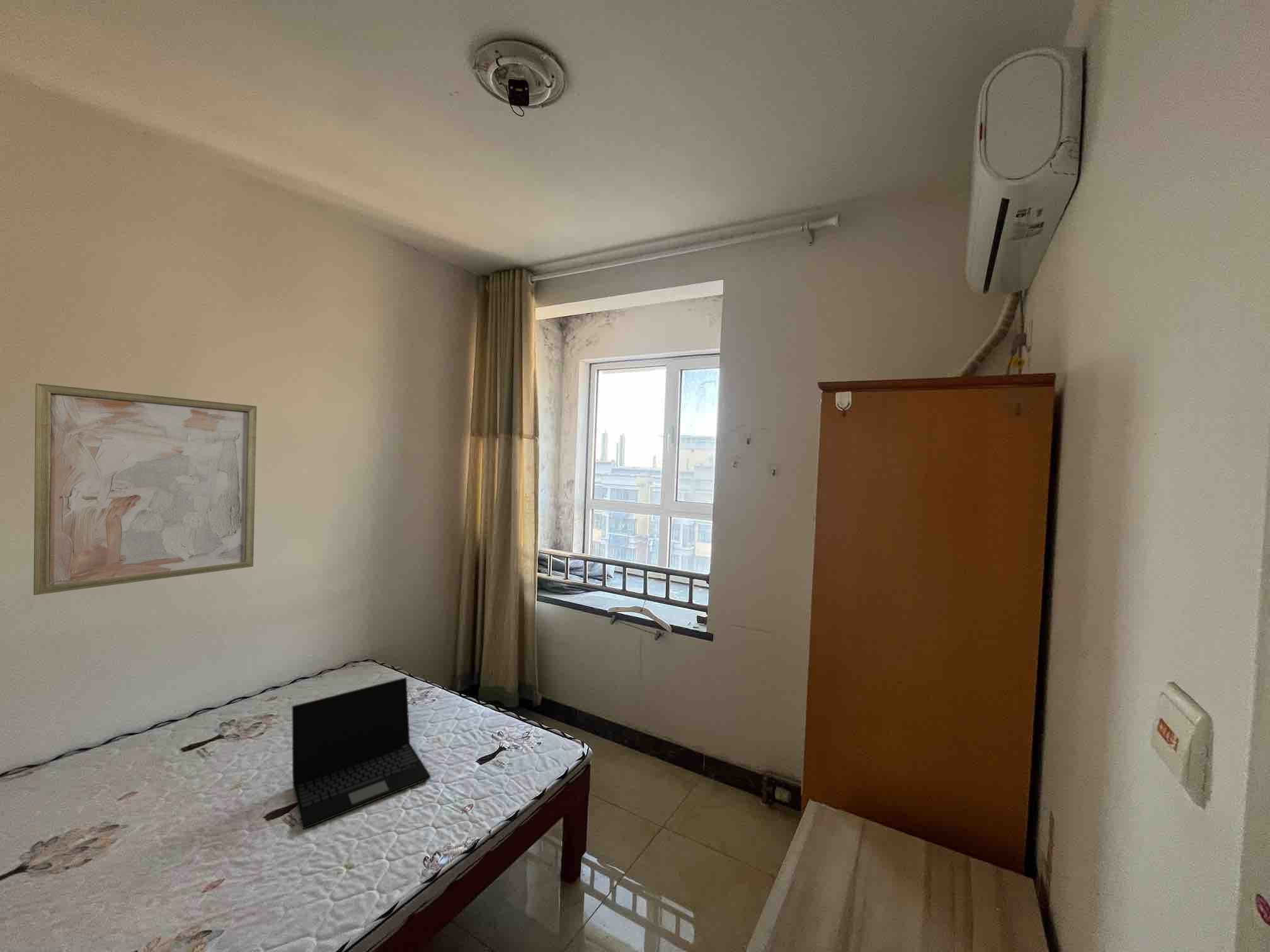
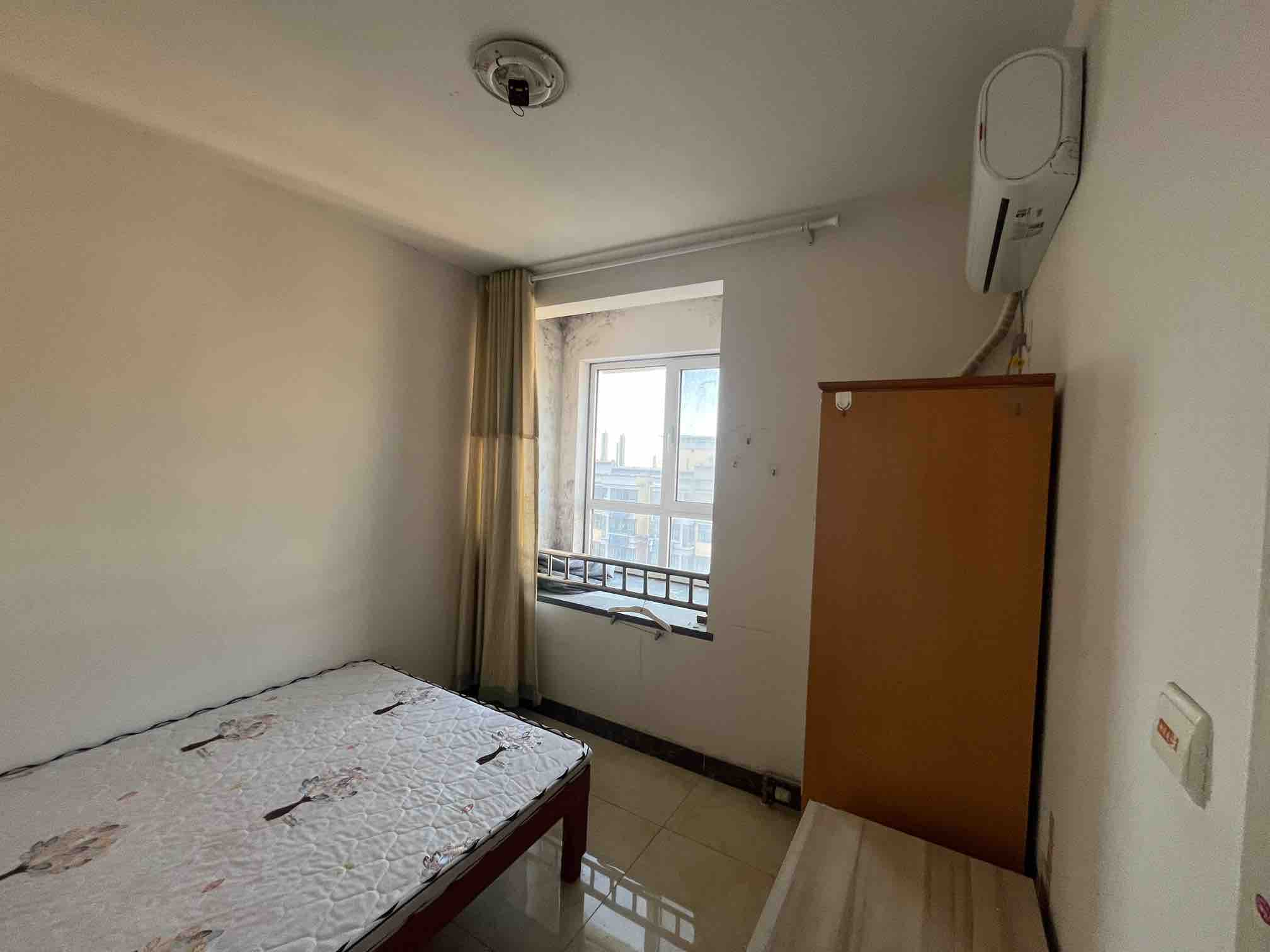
- wall art [33,383,258,596]
- laptop [292,677,432,830]
